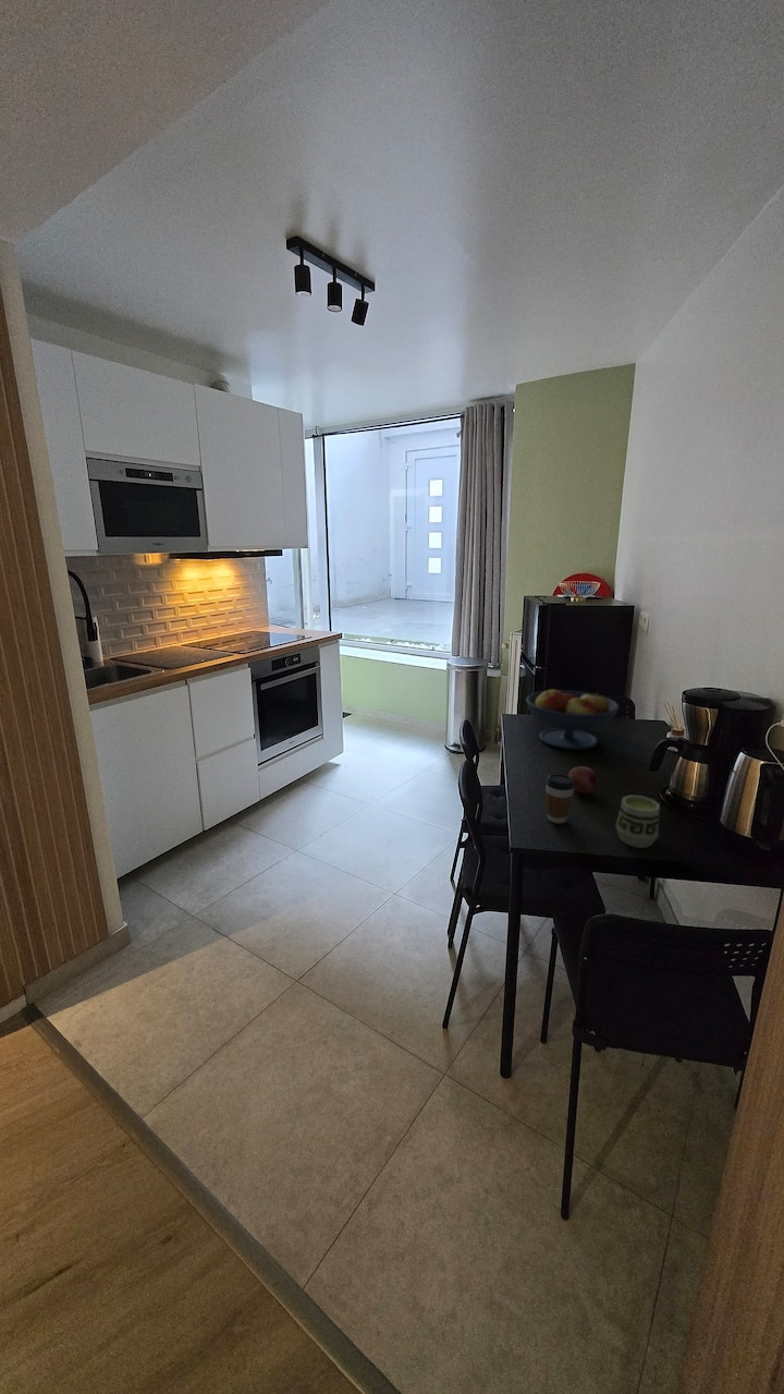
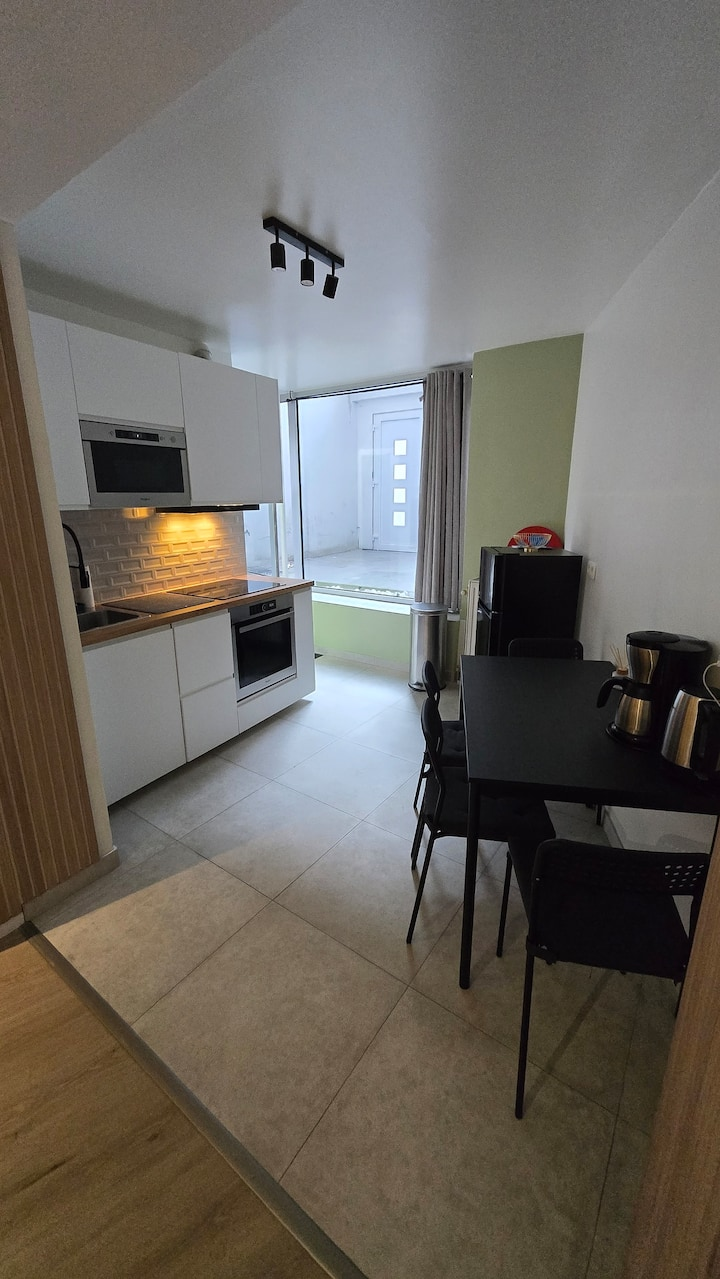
- coffee cup [544,773,575,824]
- cup [614,795,661,849]
- fruit [567,765,598,795]
- fruit bowl [525,689,620,751]
